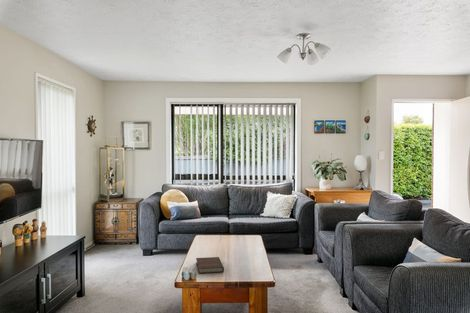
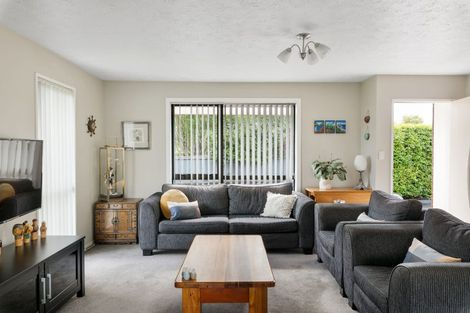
- book [195,256,225,274]
